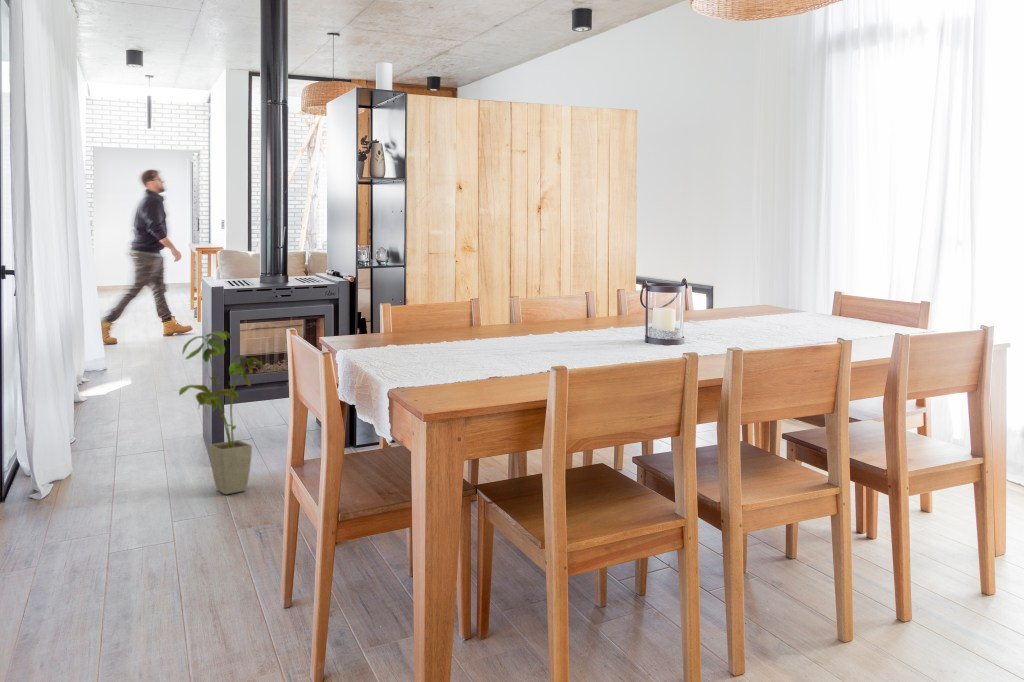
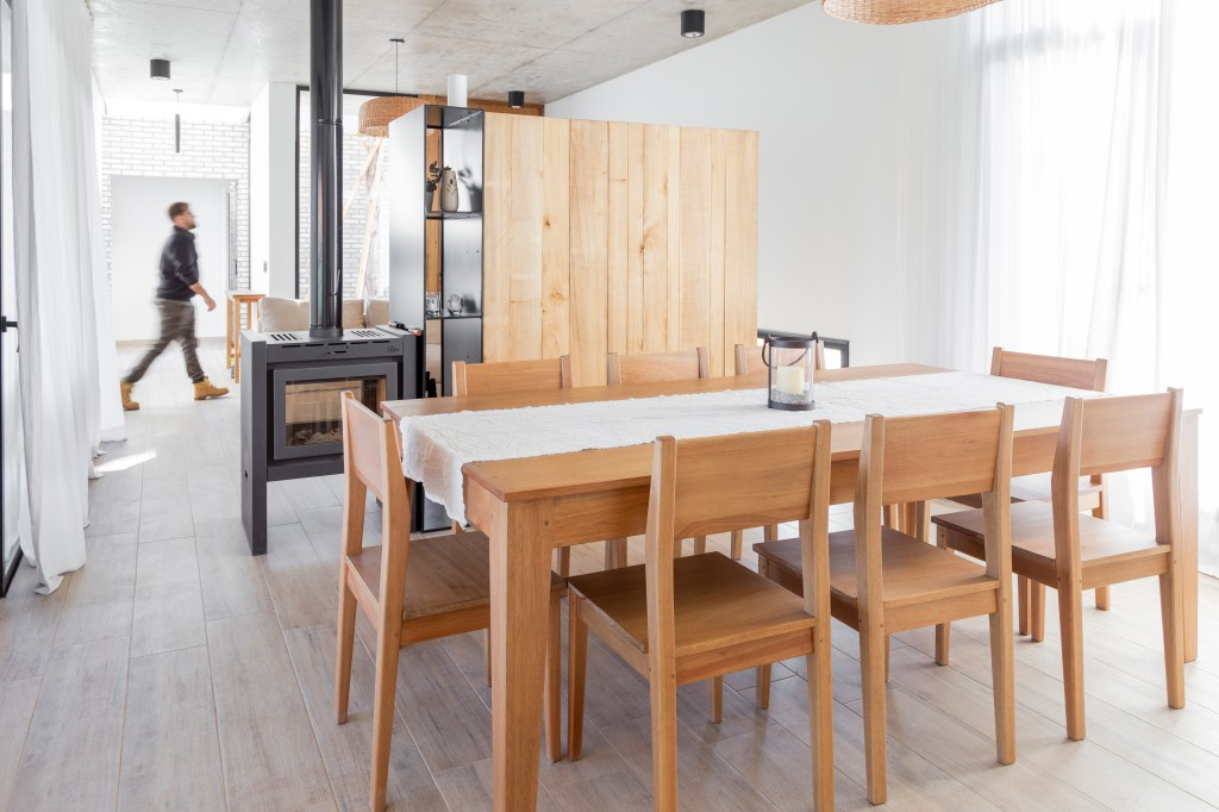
- house plant [178,330,266,495]
